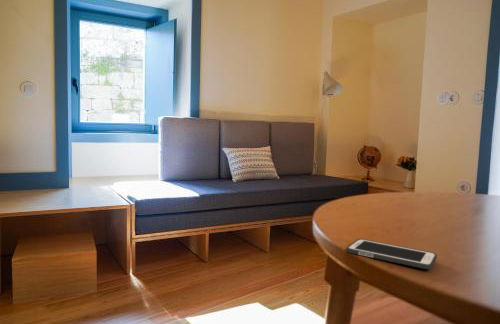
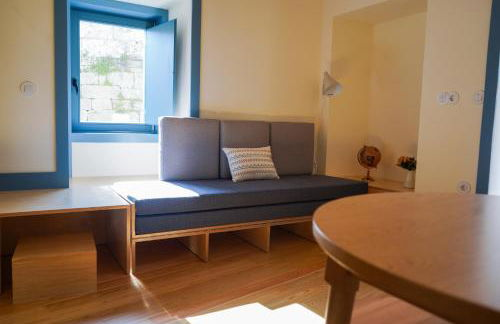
- cell phone [346,238,438,270]
